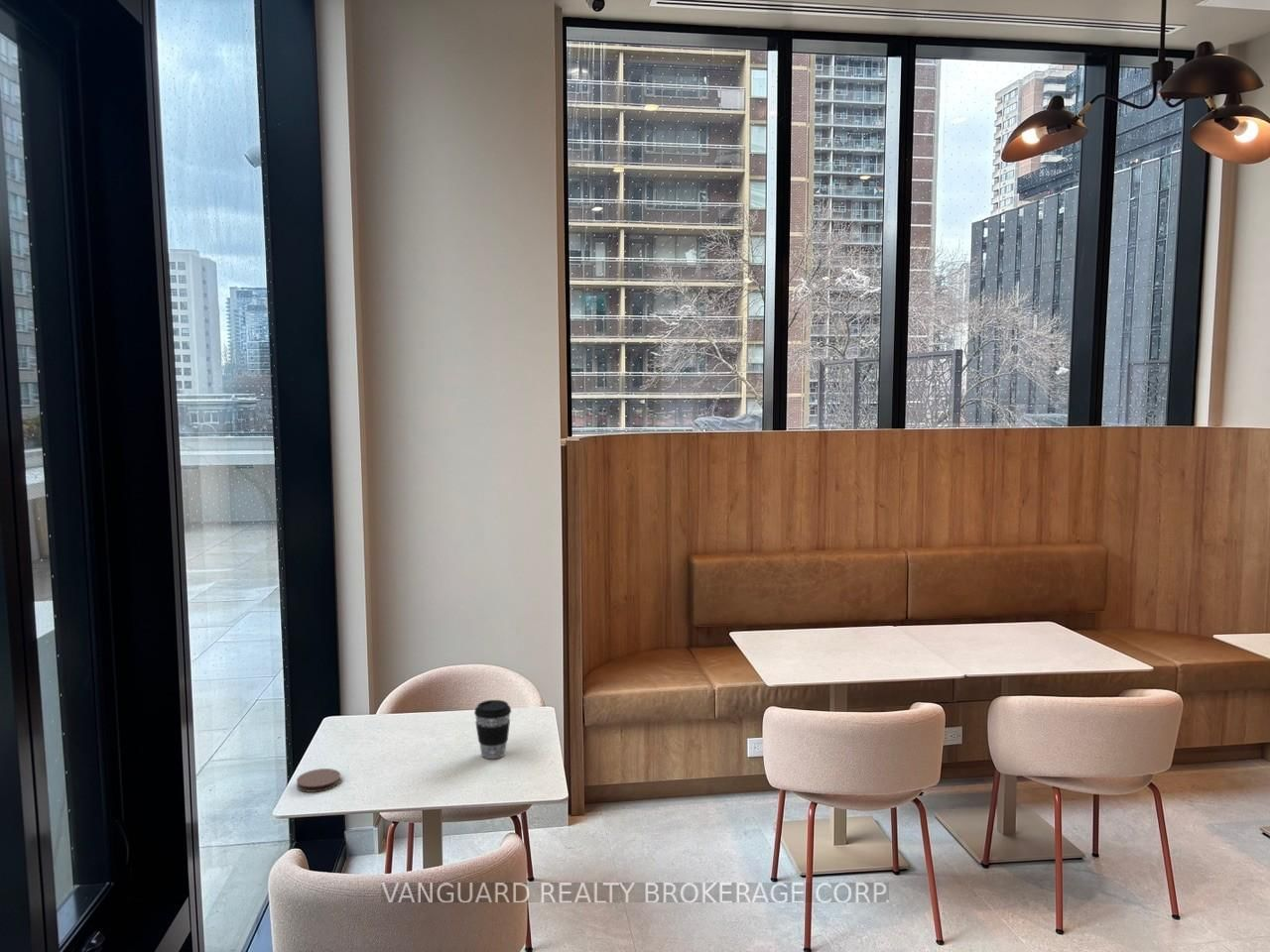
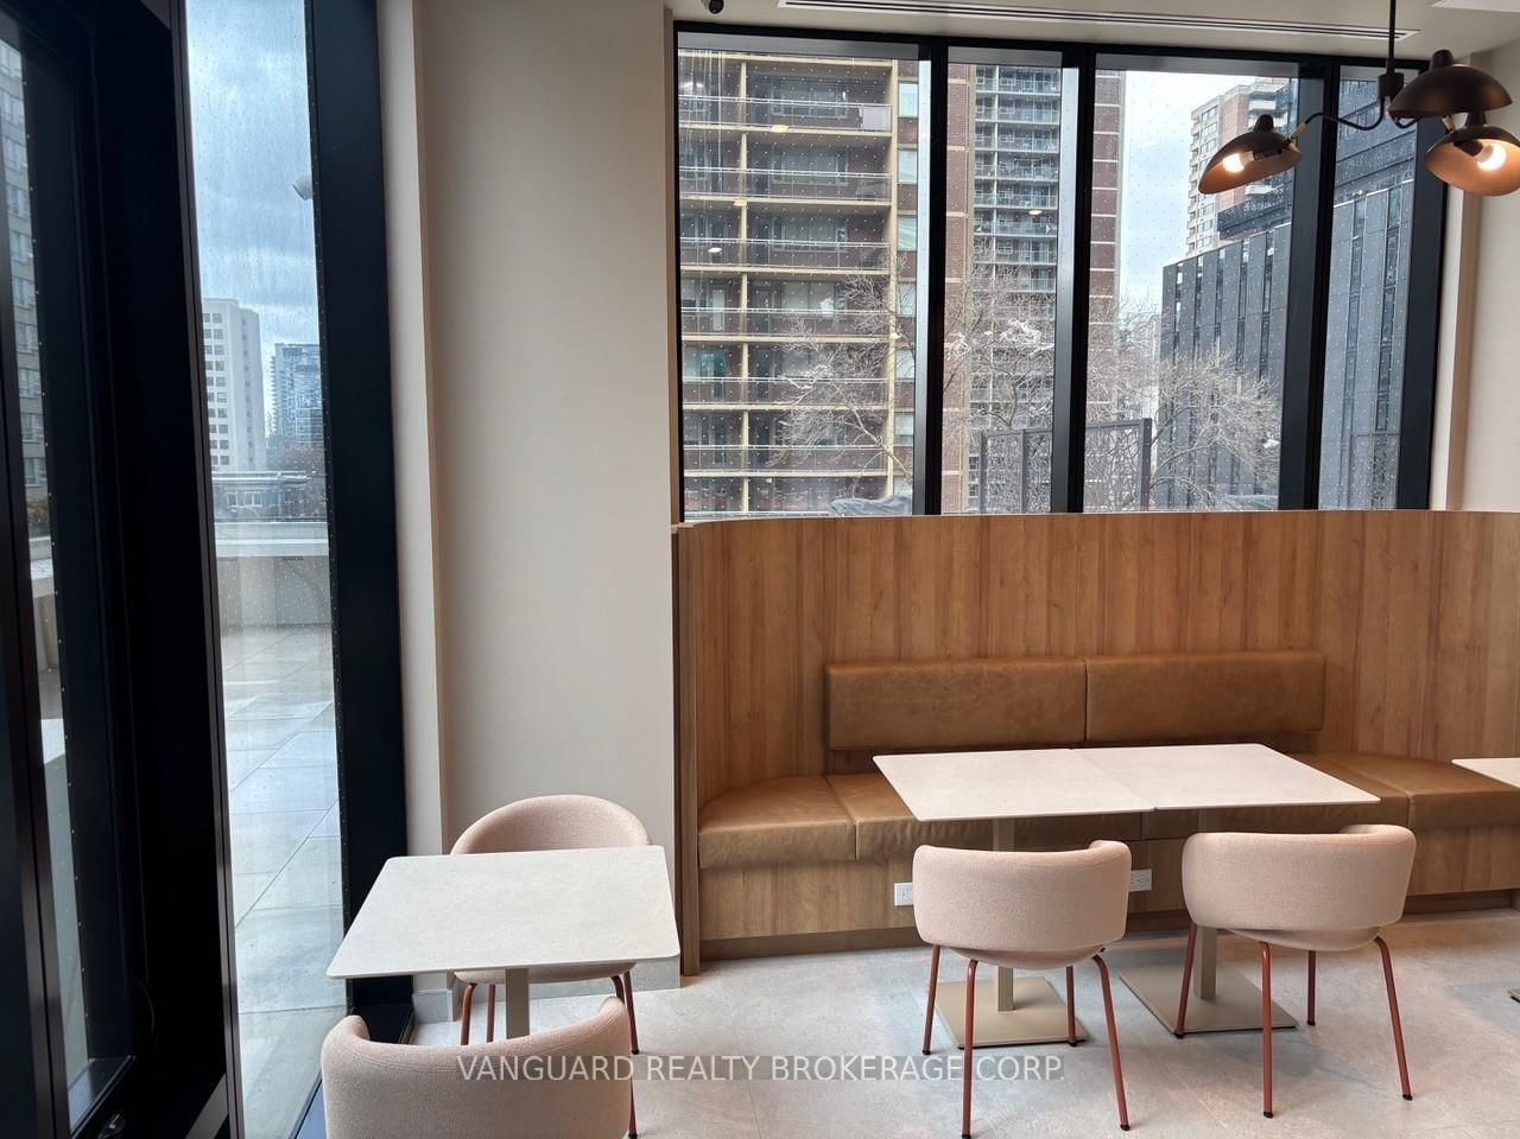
- coffee cup [473,699,512,760]
- coaster [296,768,341,793]
